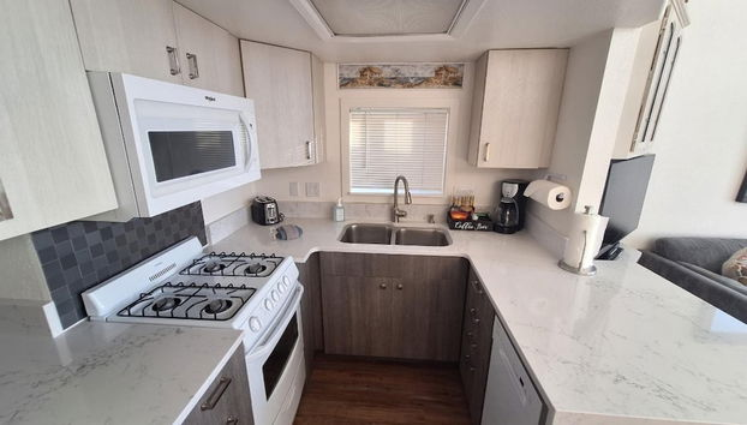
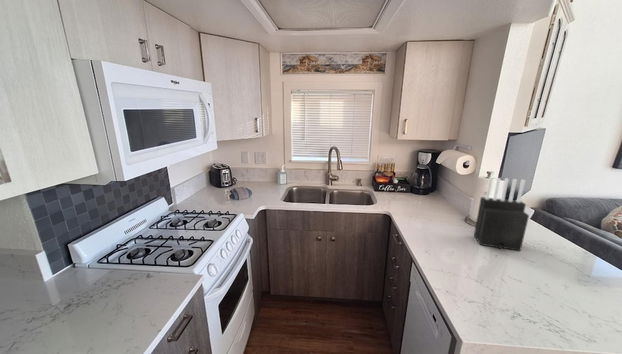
+ knife block [473,176,530,252]
